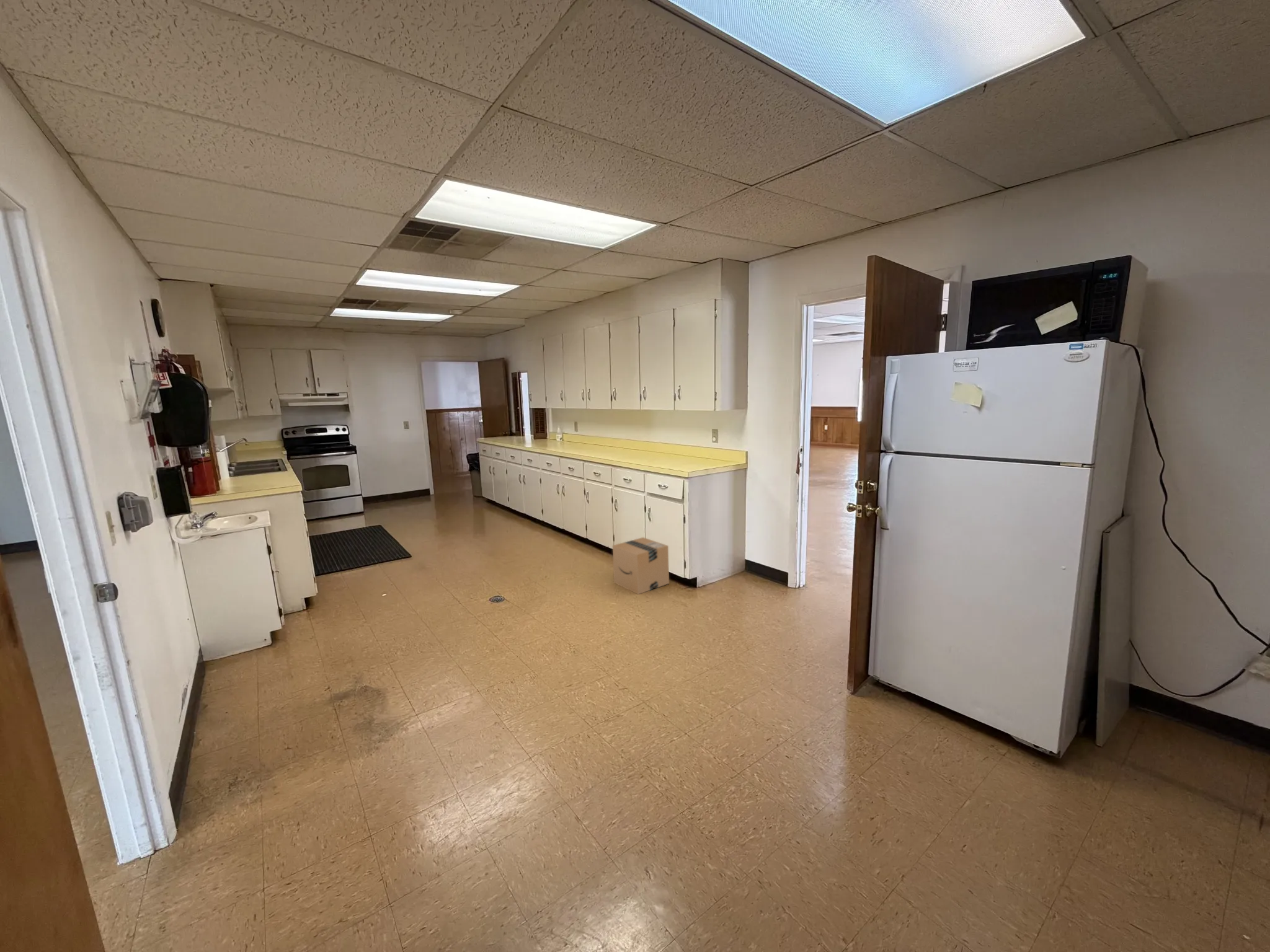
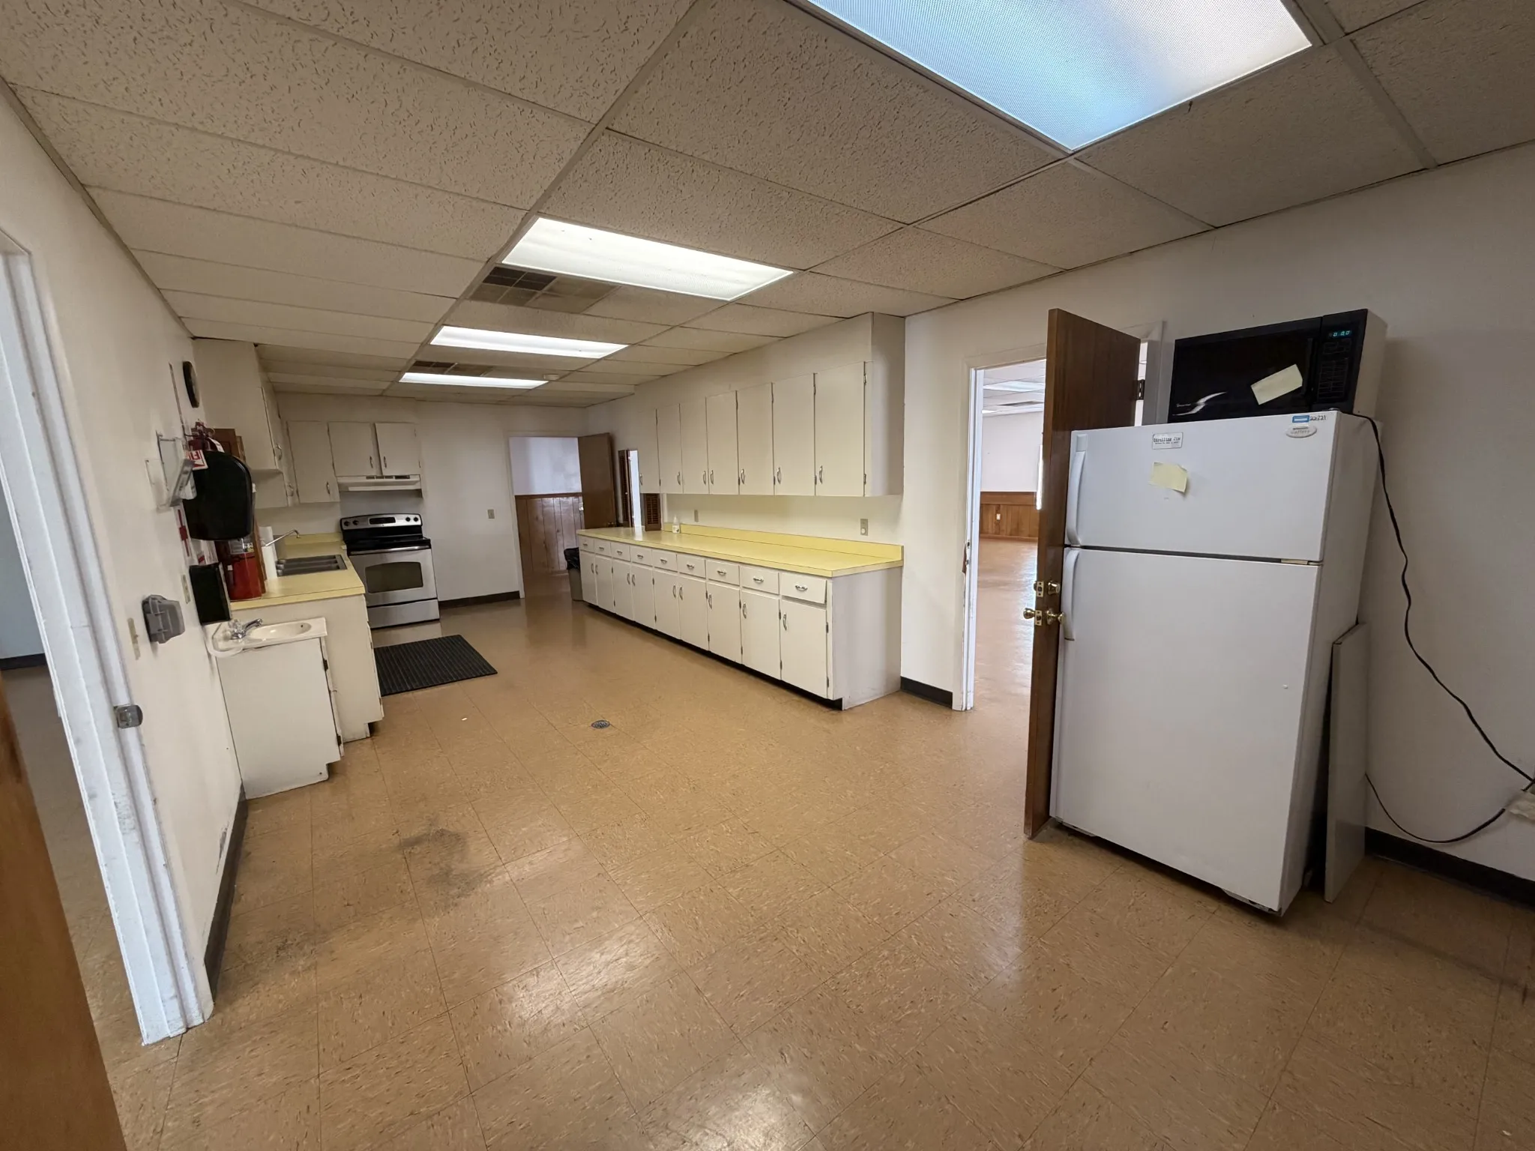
- cardboard box [612,537,670,595]
